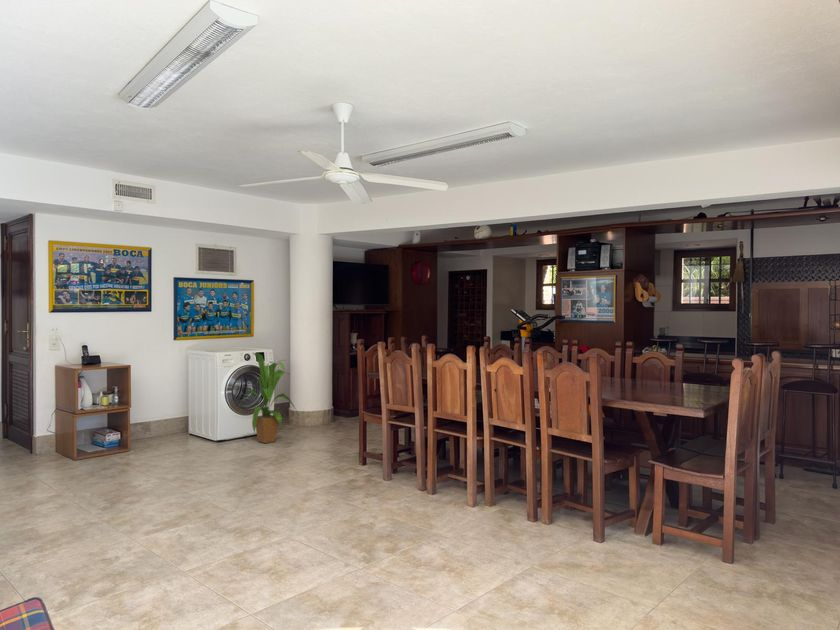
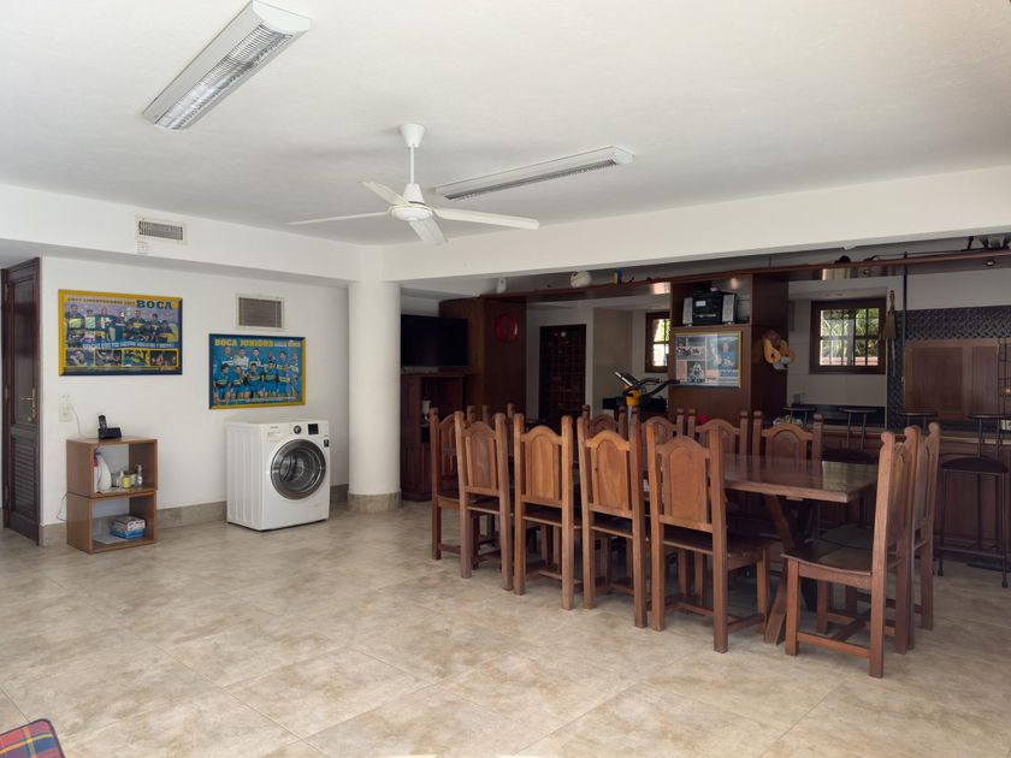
- house plant [237,352,301,444]
